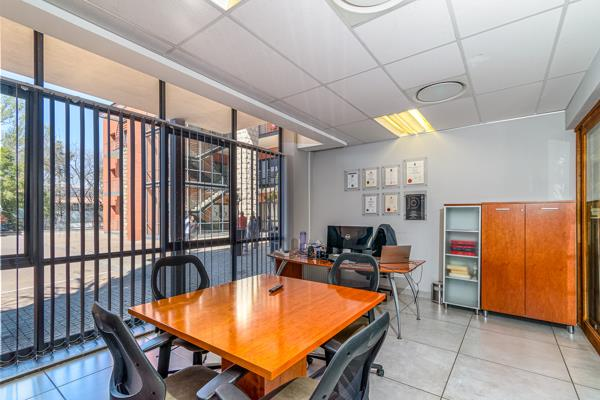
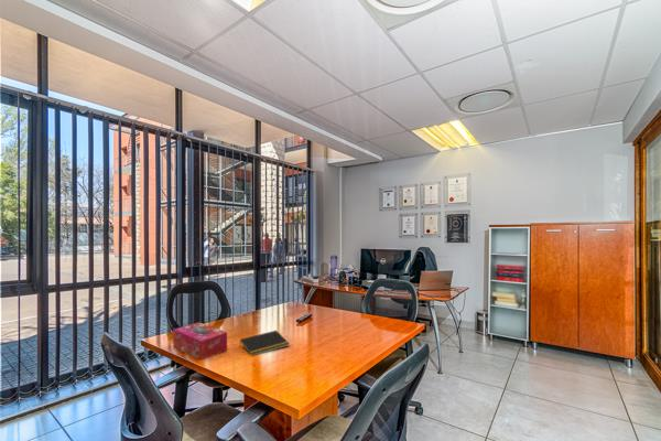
+ tissue box [173,321,228,361]
+ notepad [238,330,291,356]
